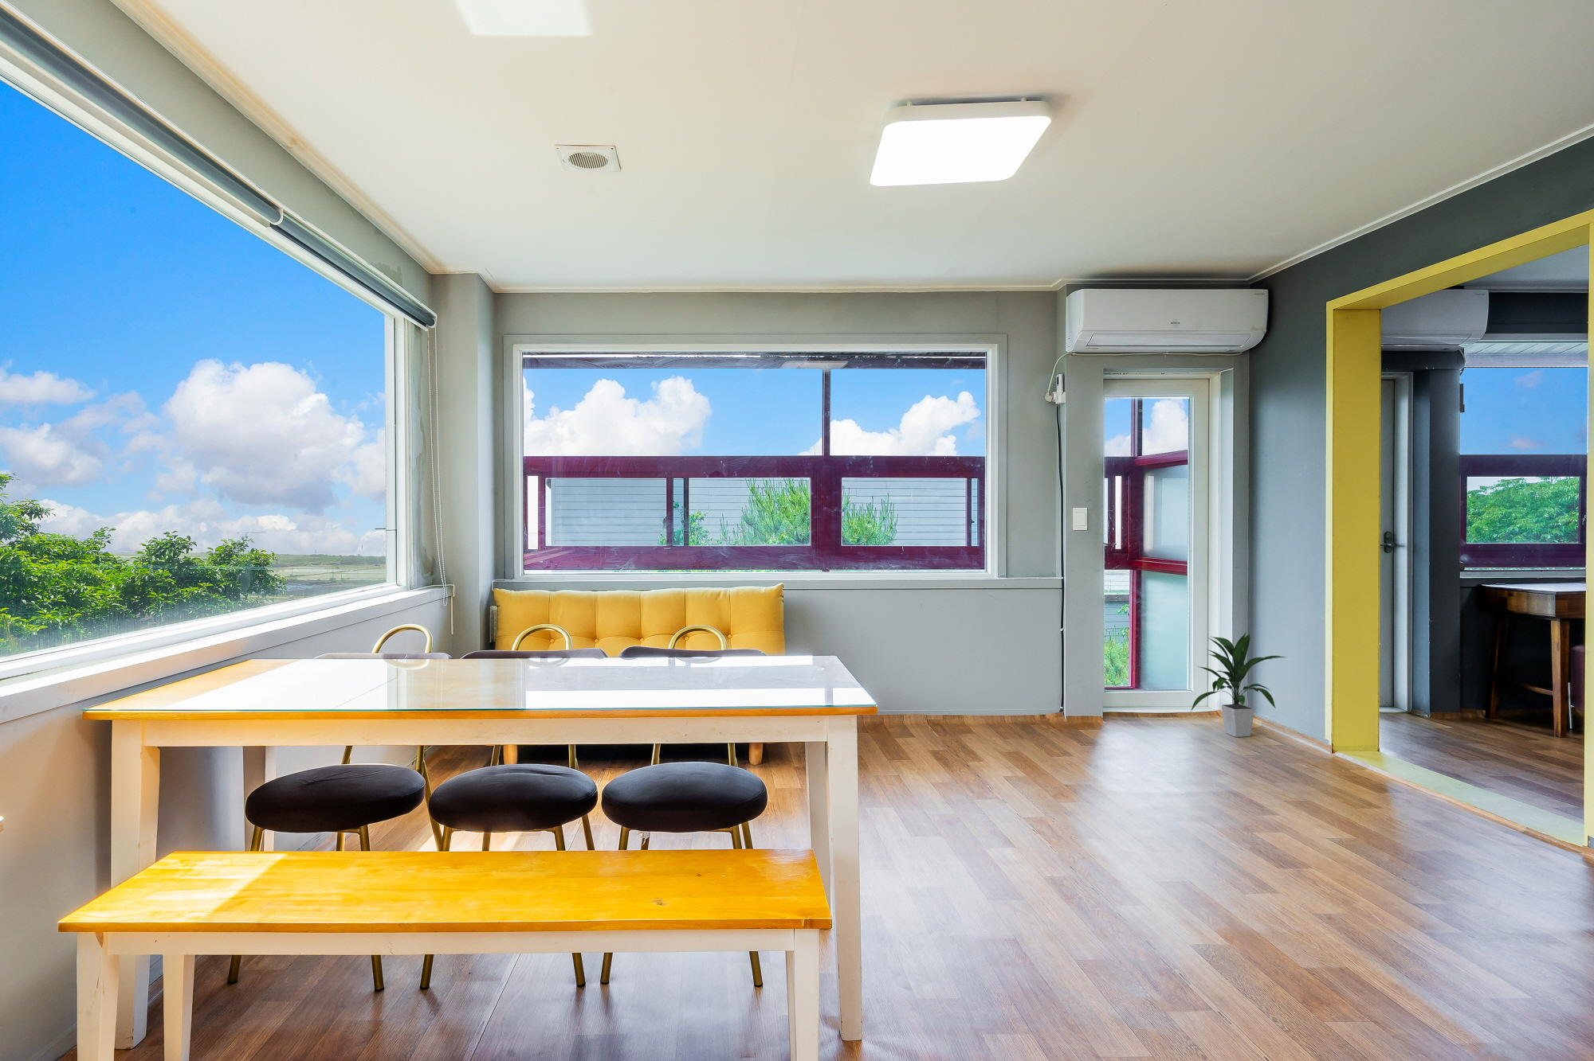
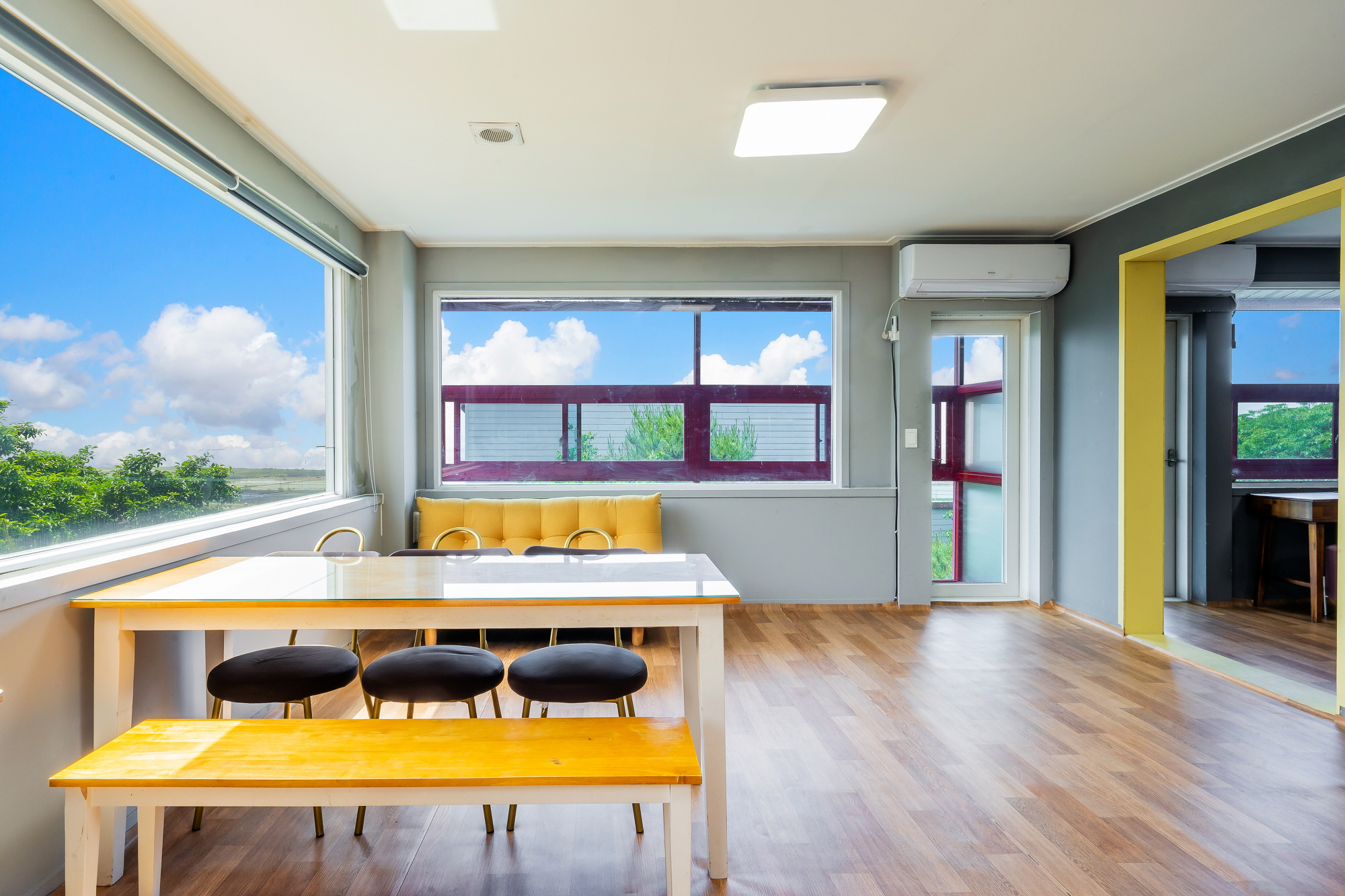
- indoor plant [1190,630,1287,738]
